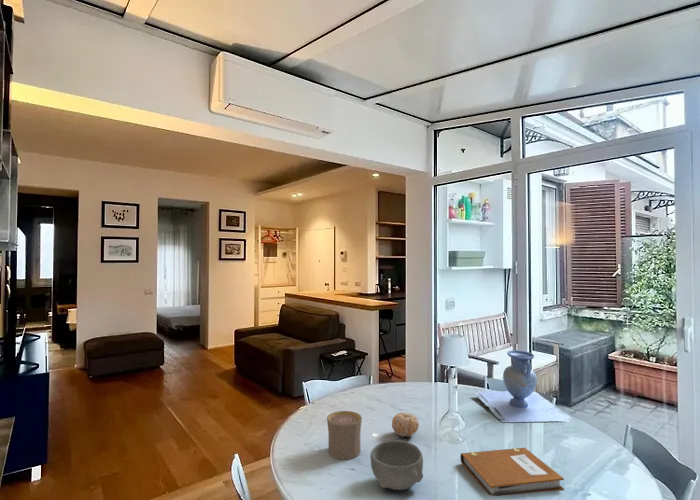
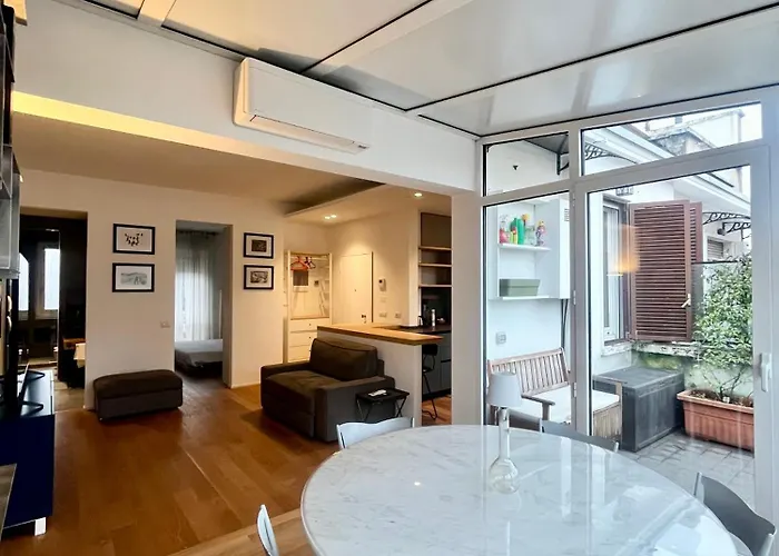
- fruit [391,412,420,438]
- bowl [370,439,424,491]
- notebook [459,447,565,497]
- vase [472,349,573,423]
- cup [326,410,363,461]
